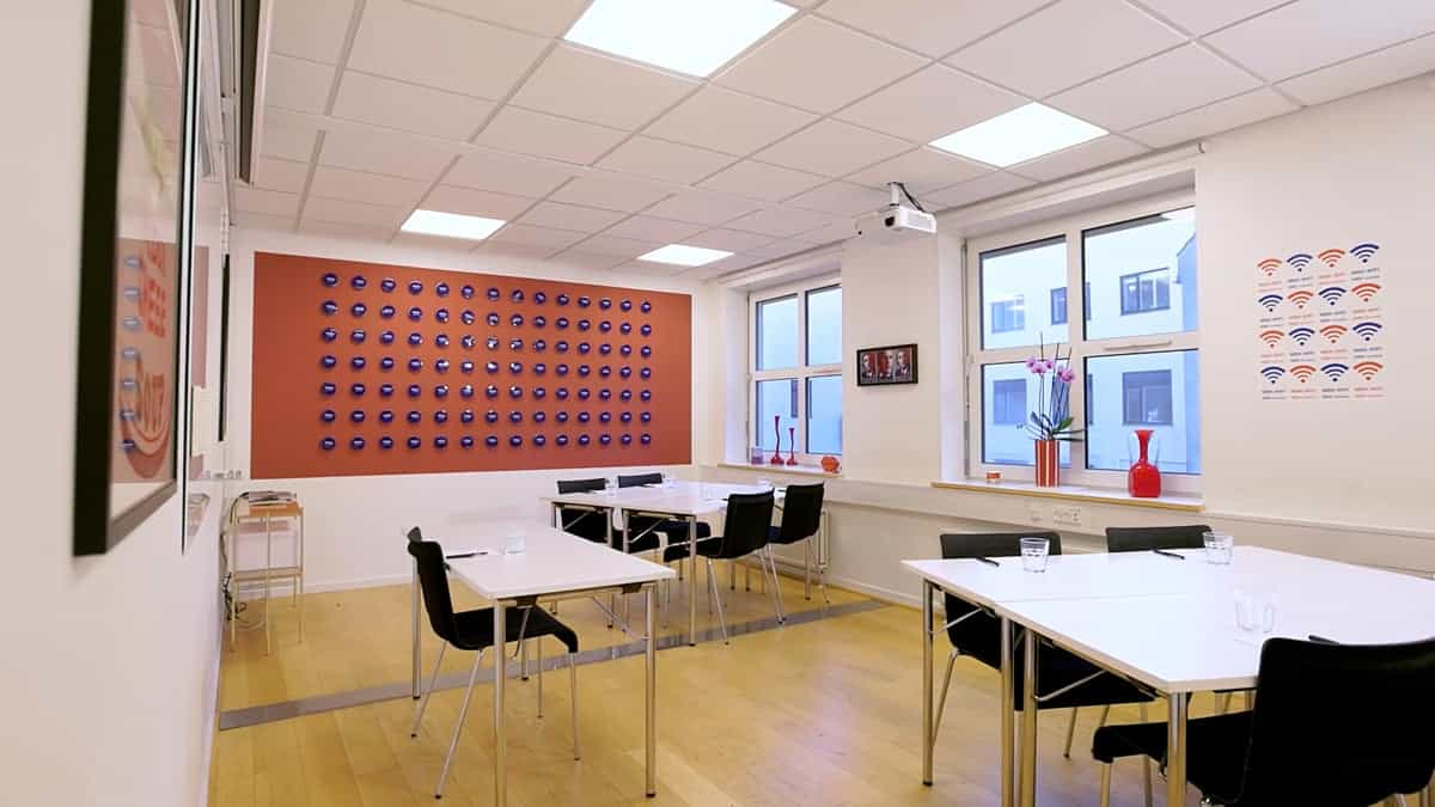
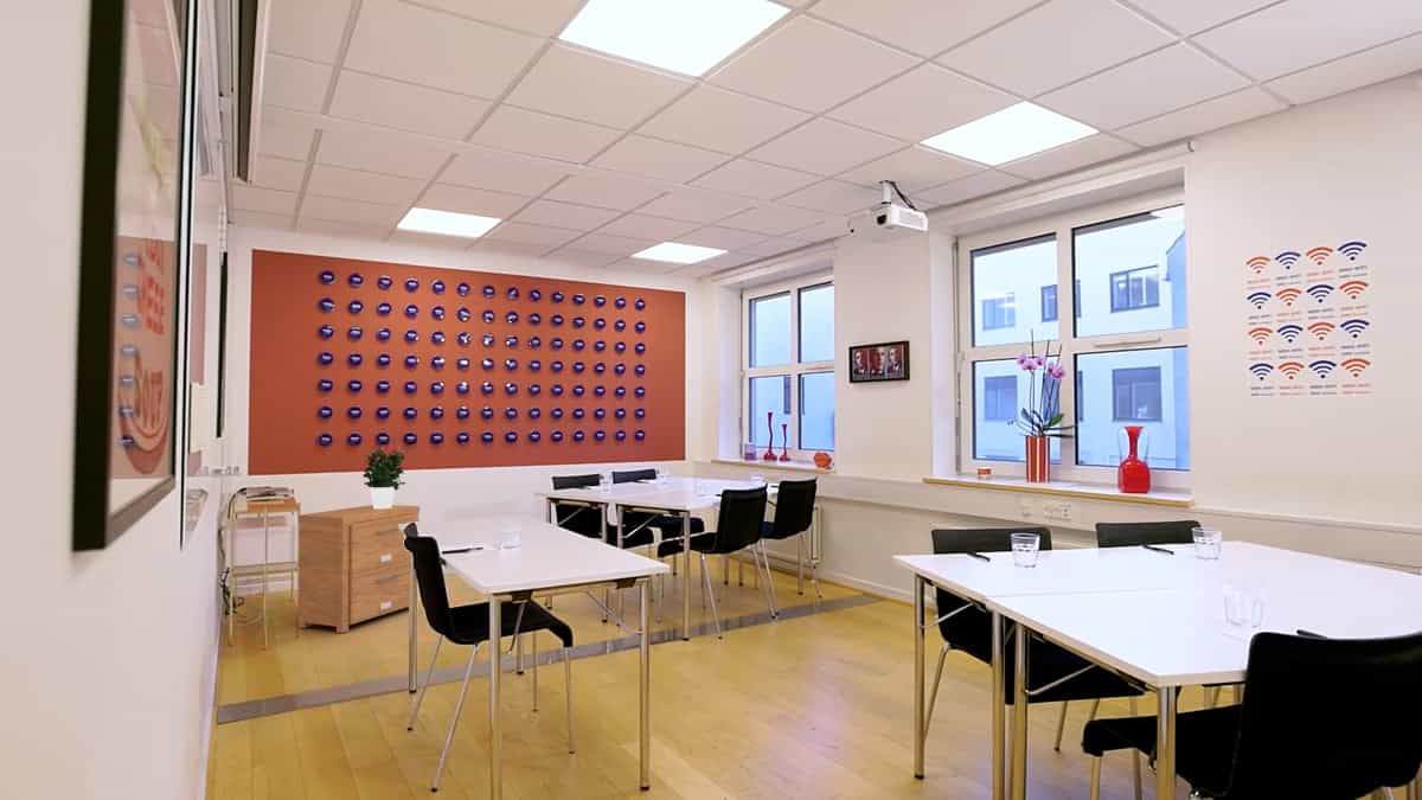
+ nightstand [297,504,421,634]
+ potted flower [361,444,406,510]
